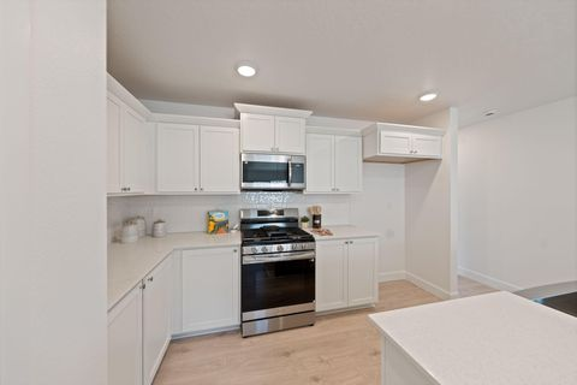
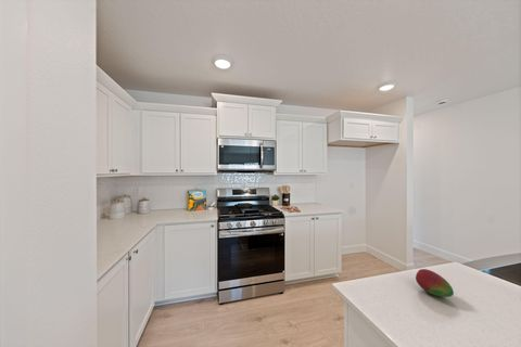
+ fruit [415,268,455,298]
